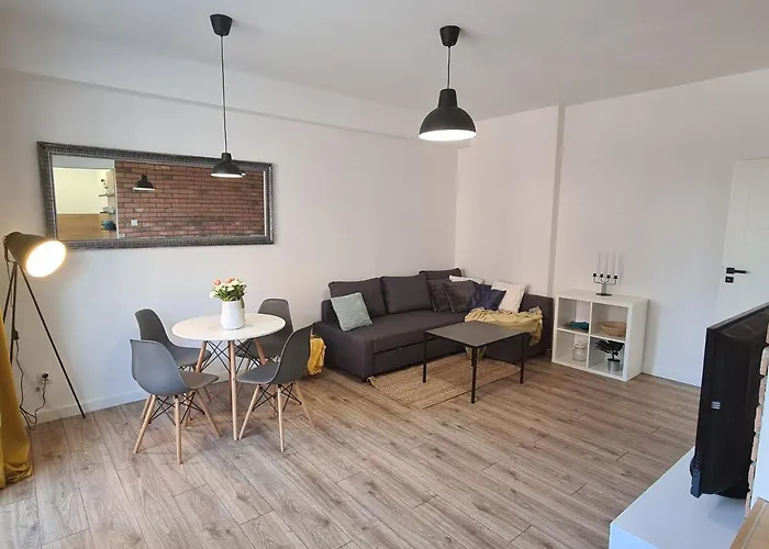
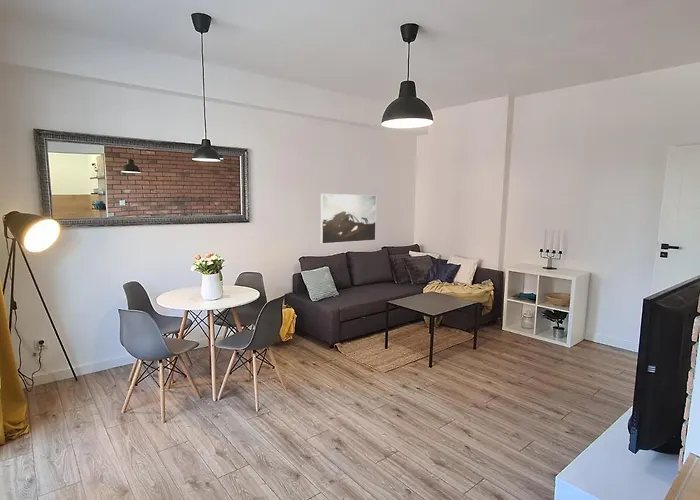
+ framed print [320,193,377,245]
